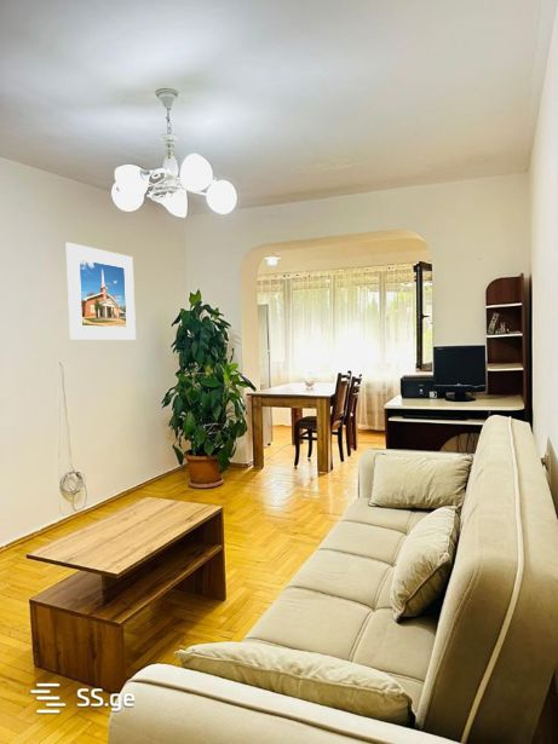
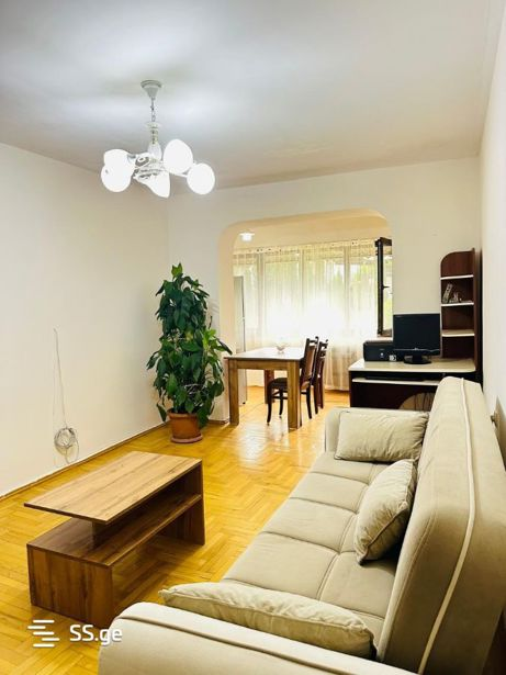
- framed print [65,242,137,341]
